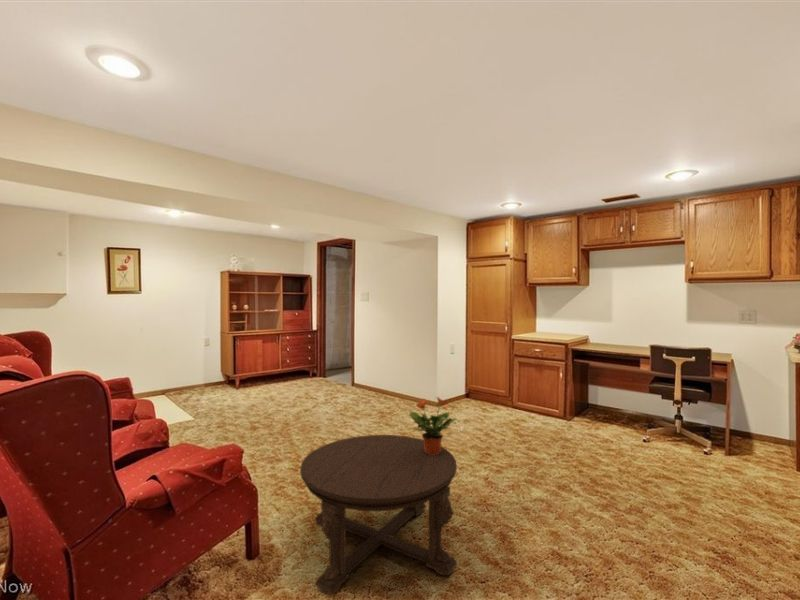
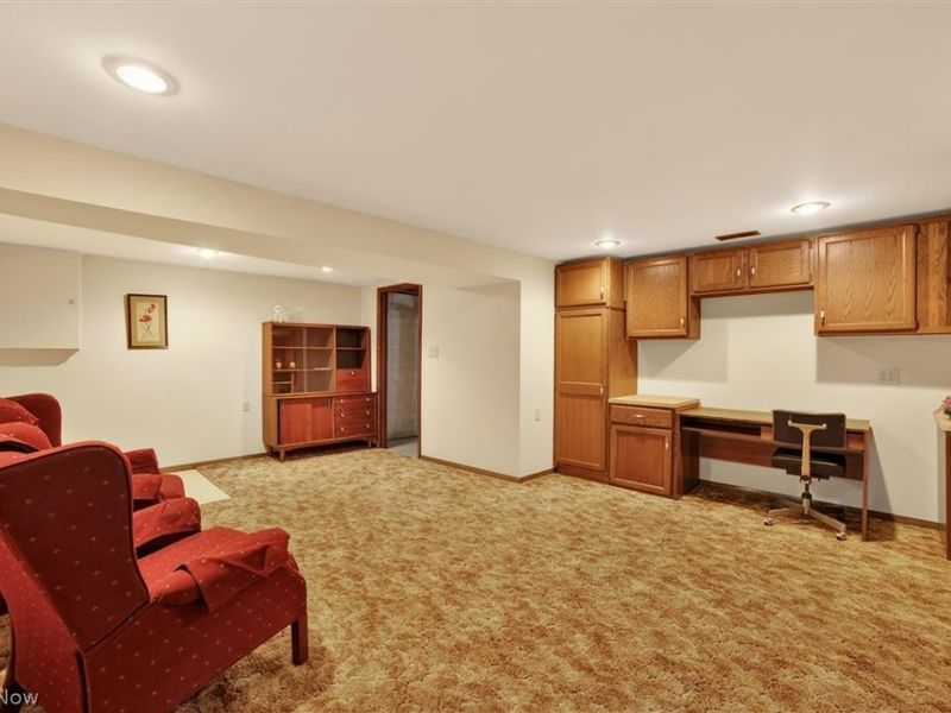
- coffee table [299,434,458,595]
- potted plant [408,396,458,455]
